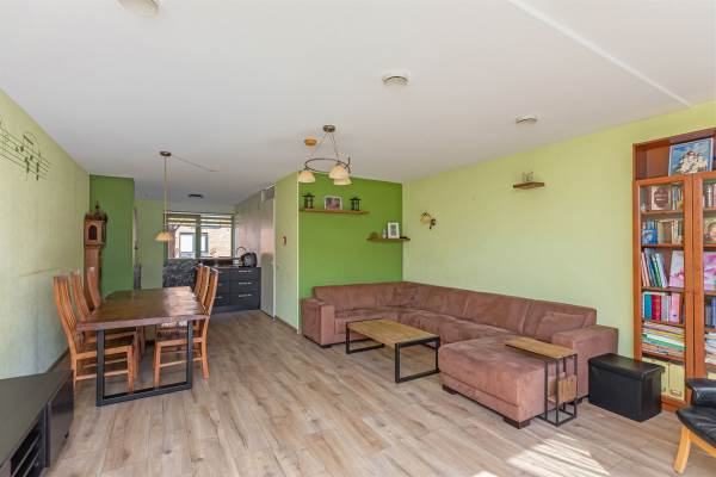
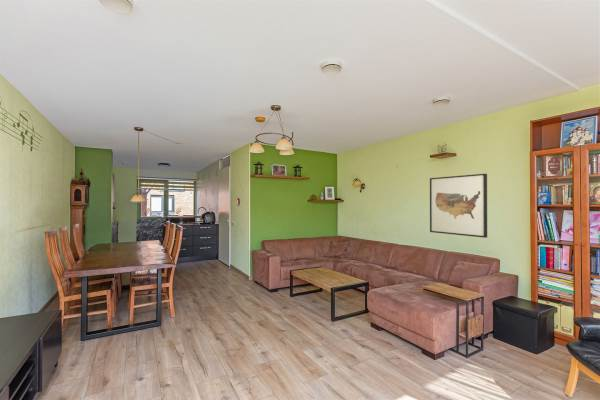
+ wall art [429,173,488,239]
